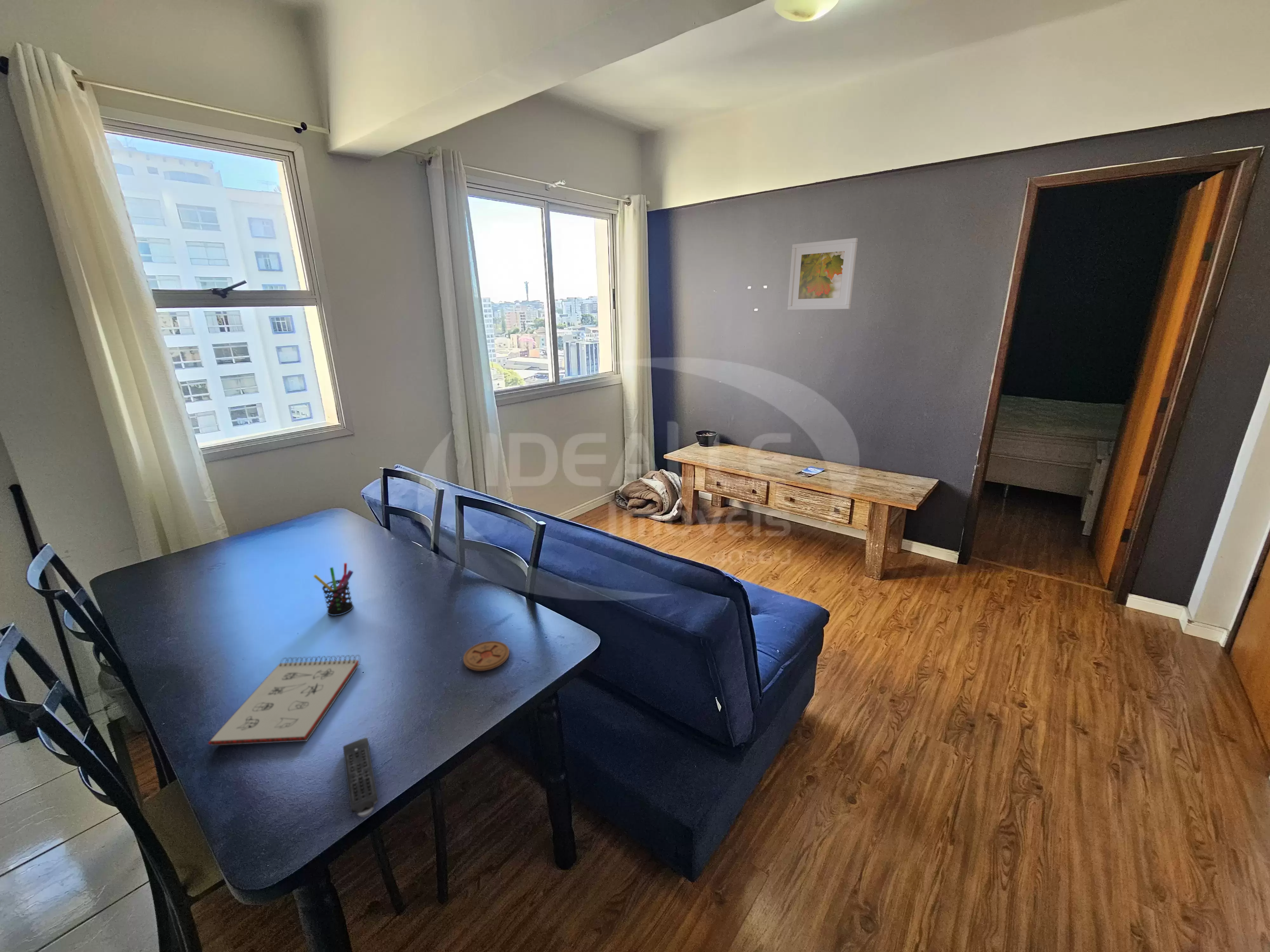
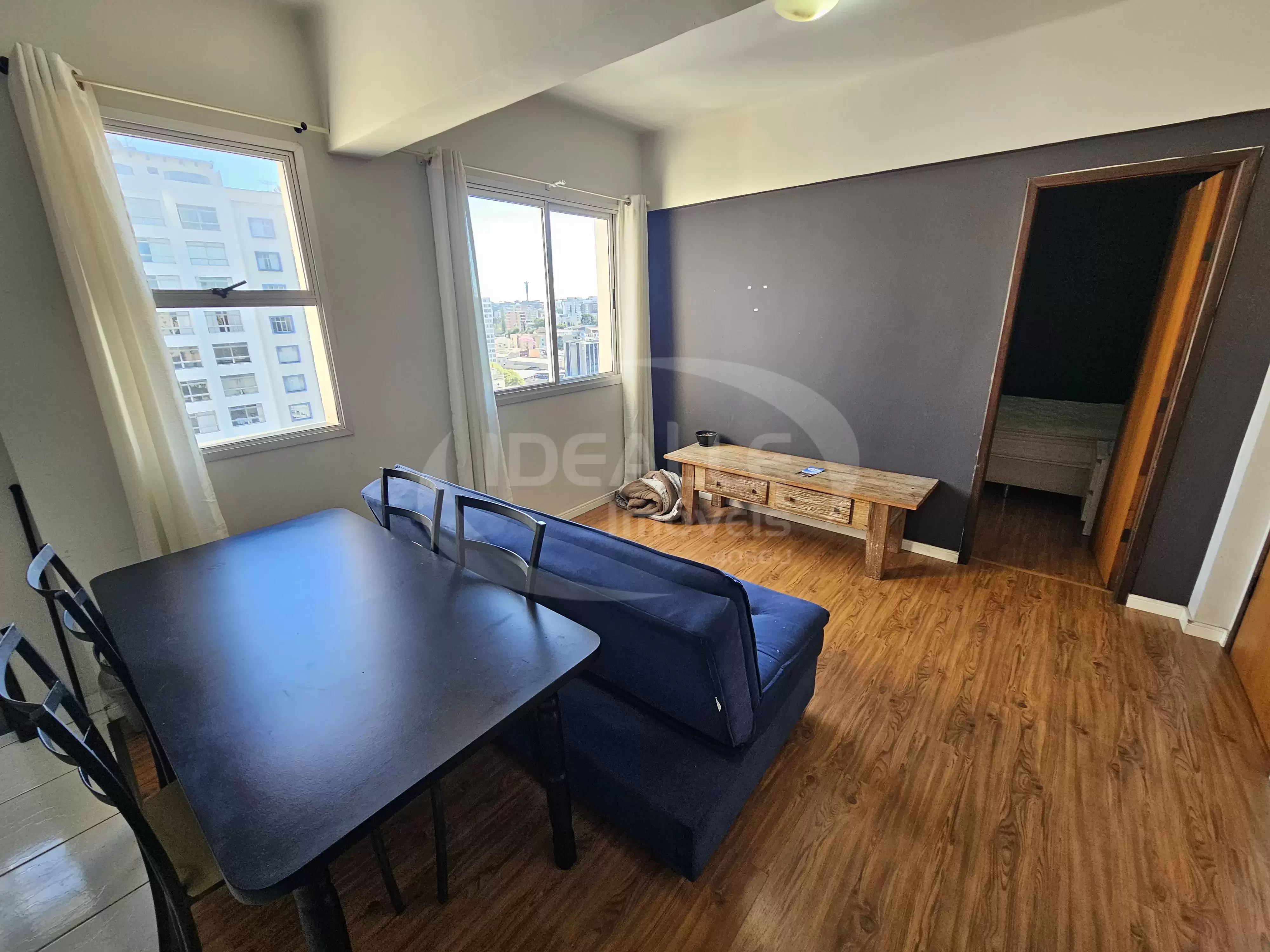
- remote control [343,737,379,817]
- coaster [463,641,510,671]
- pen holder [313,563,354,616]
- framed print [787,237,858,310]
- notepad [208,655,361,746]
